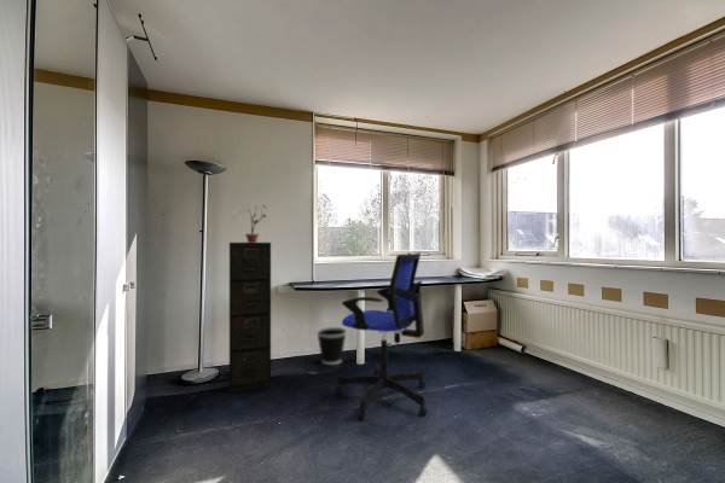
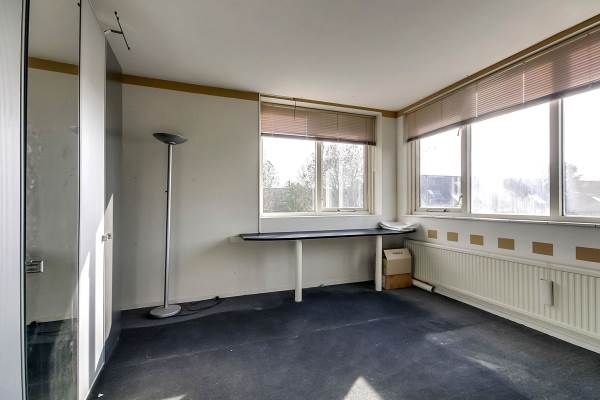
- wastebasket [315,326,348,366]
- office chair [334,251,428,421]
- potted plant [239,204,268,243]
- filing cabinet [228,242,272,394]
